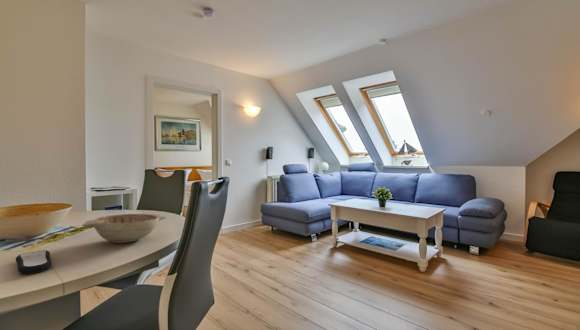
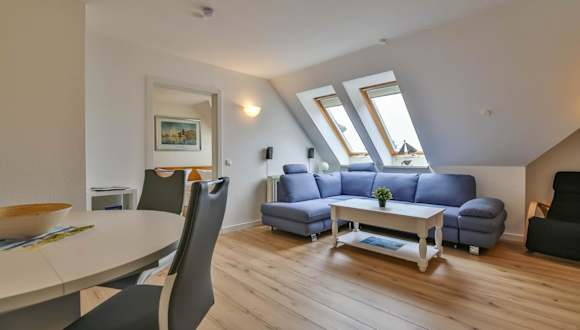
- decorative bowl [81,213,167,244]
- remote control [15,249,53,275]
